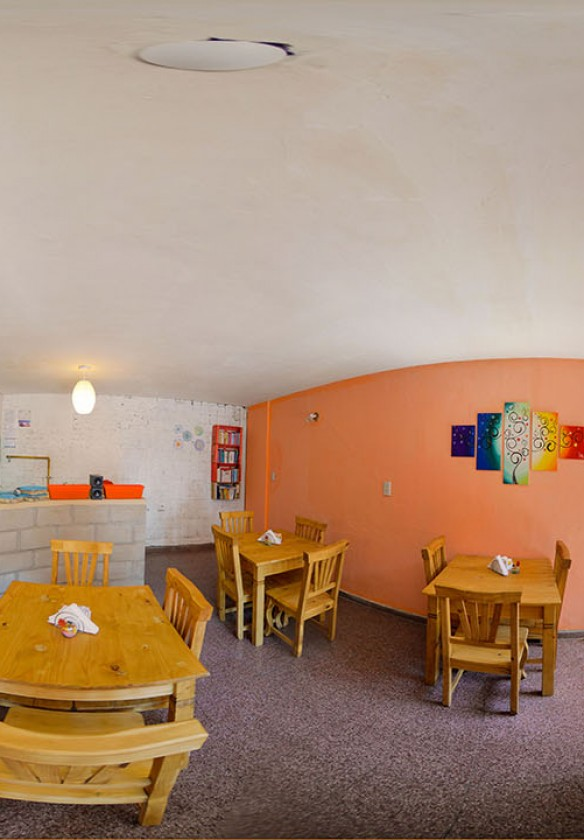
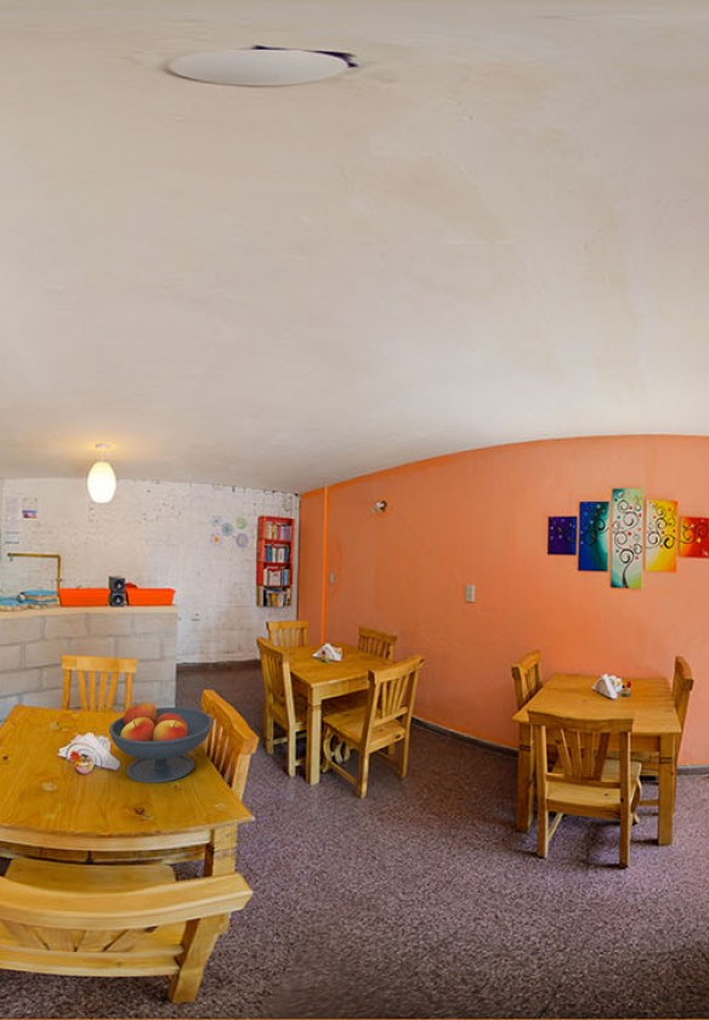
+ fruit bowl [108,701,215,784]
